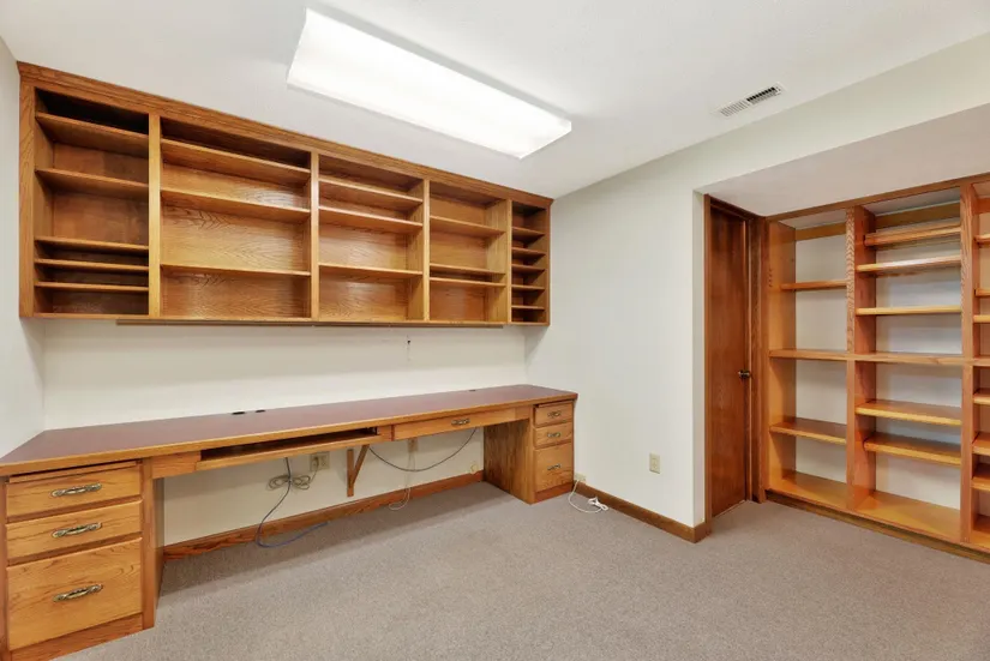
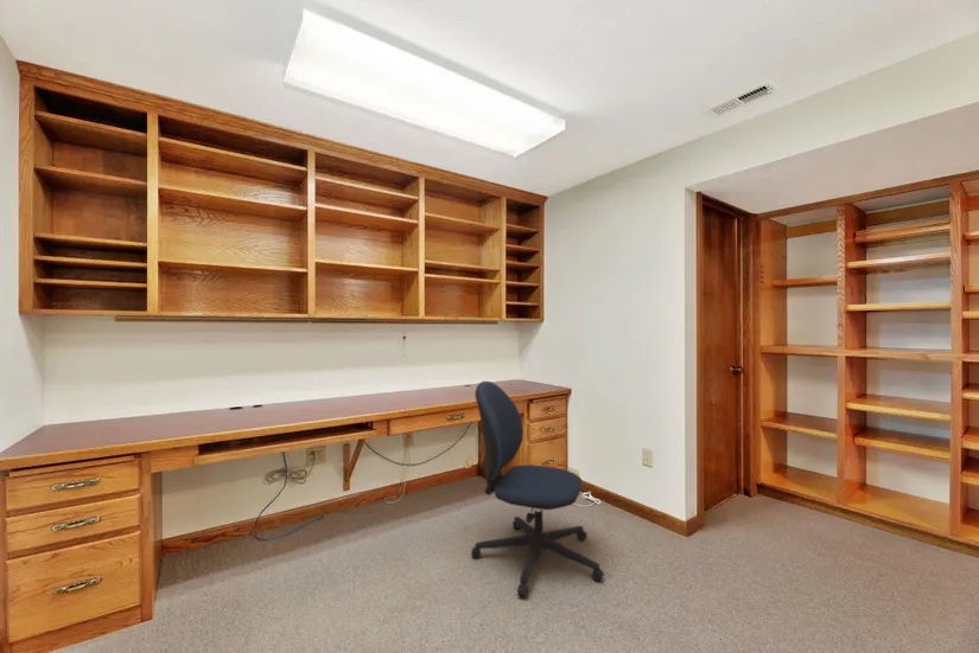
+ office chair [470,380,605,598]
